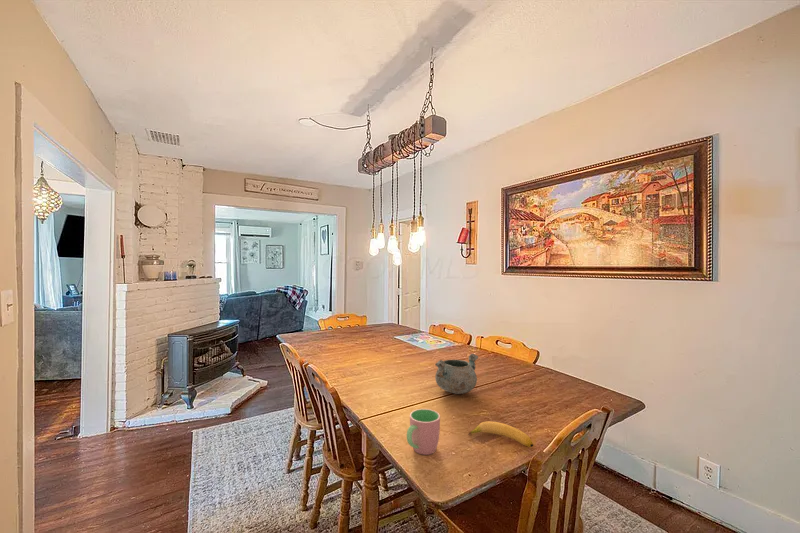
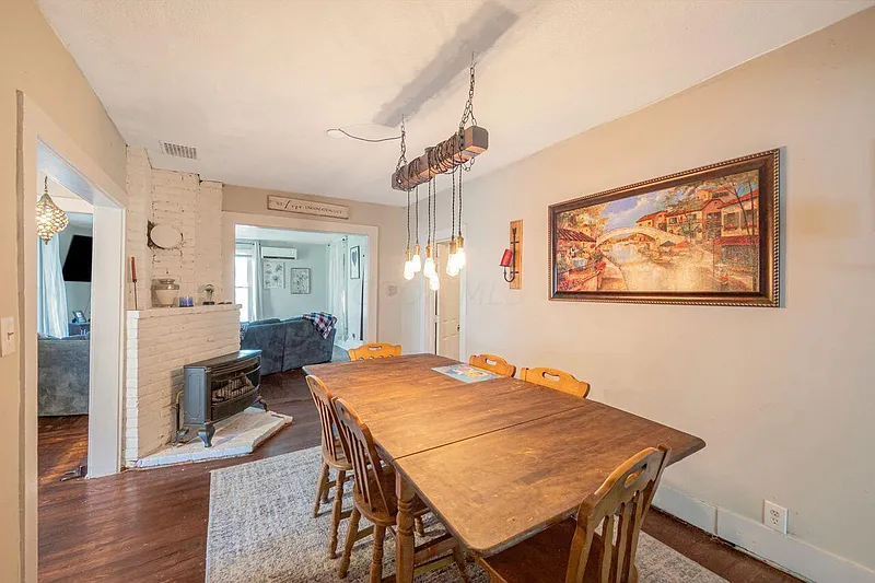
- banana [467,420,534,448]
- decorative bowl [434,353,479,395]
- cup [406,408,441,456]
